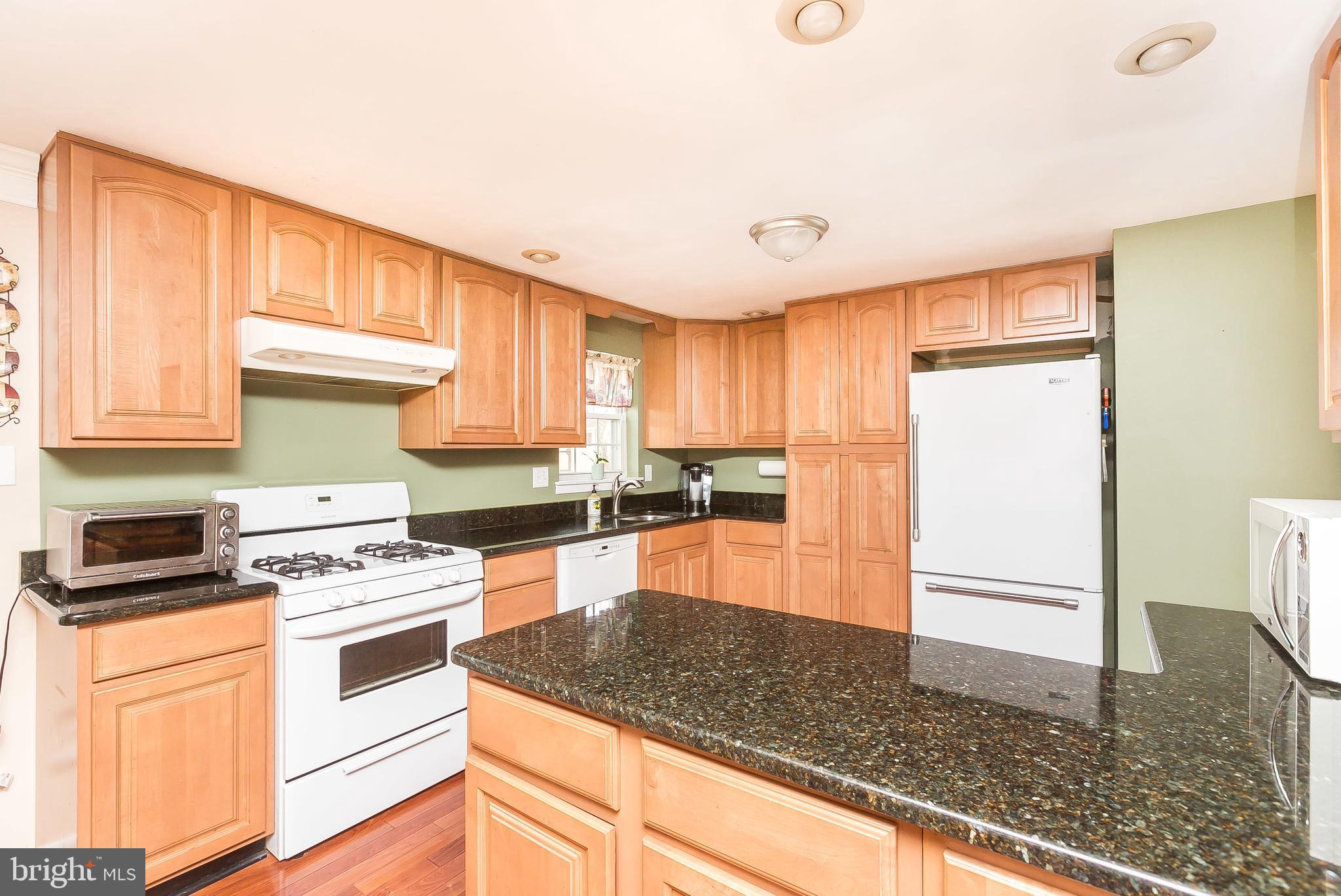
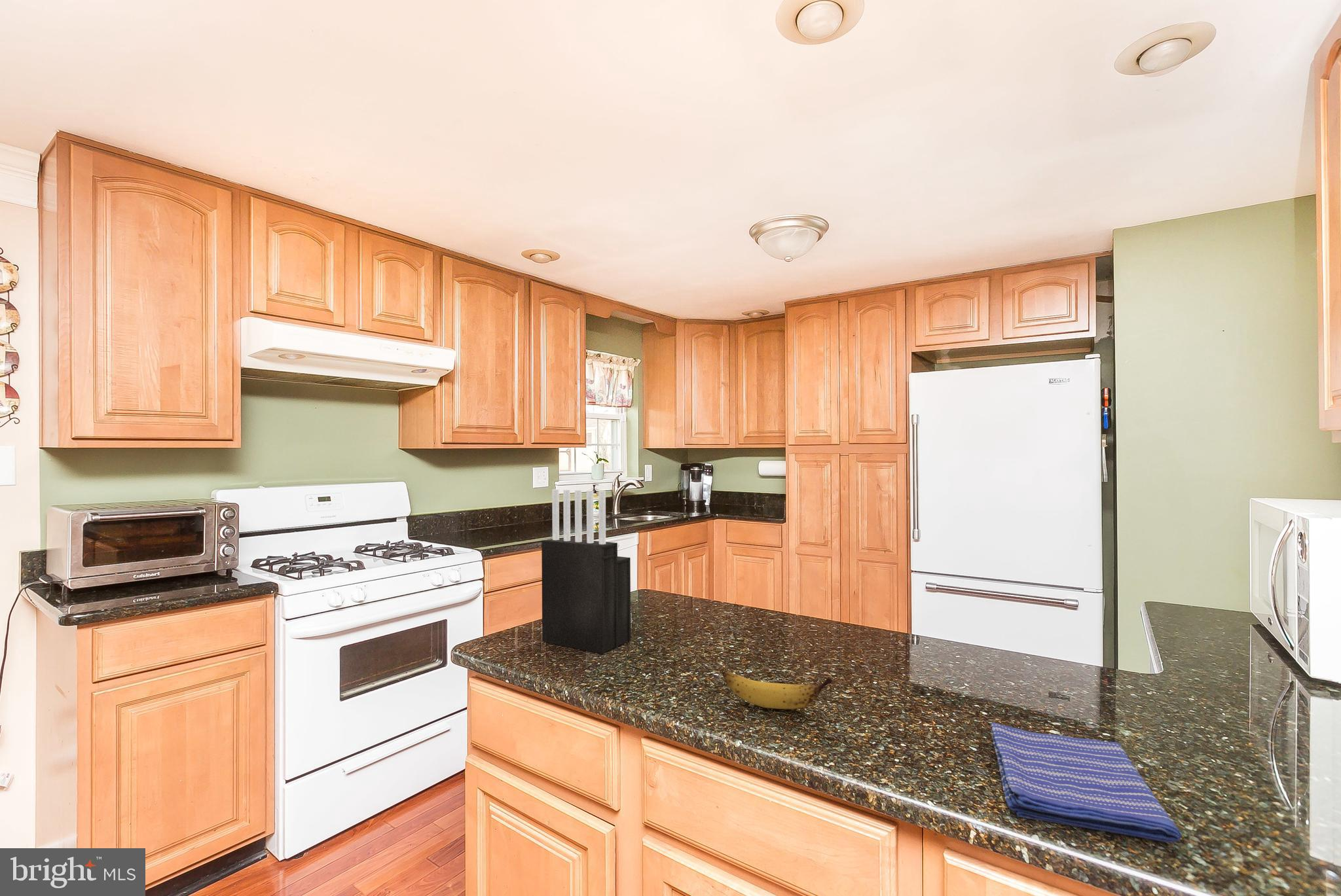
+ banana [722,671,833,709]
+ dish towel [991,722,1182,843]
+ knife block [541,489,631,654]
